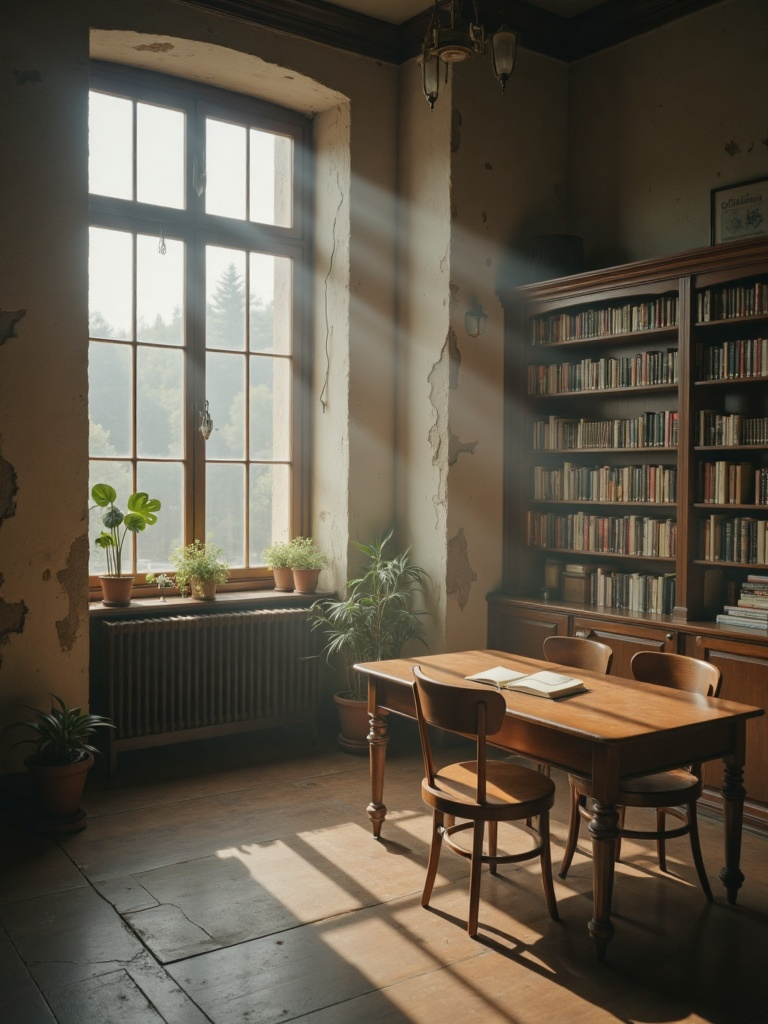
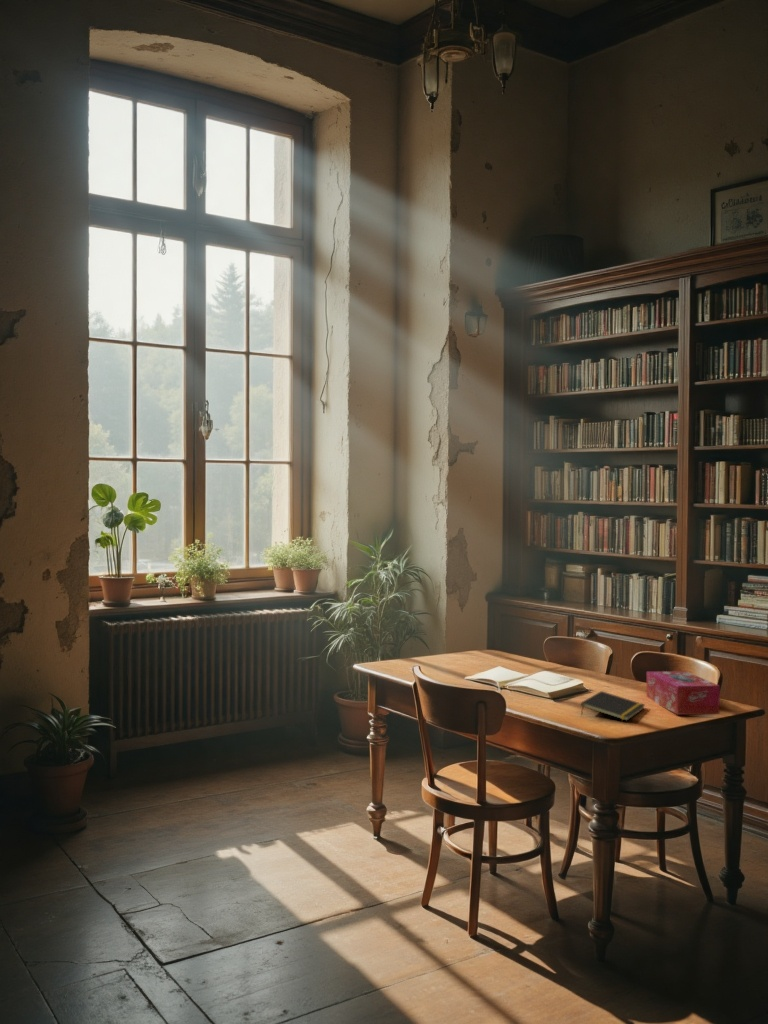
+ notepad [580,690,646,722]
+ tissue box [646,670,721,716]
